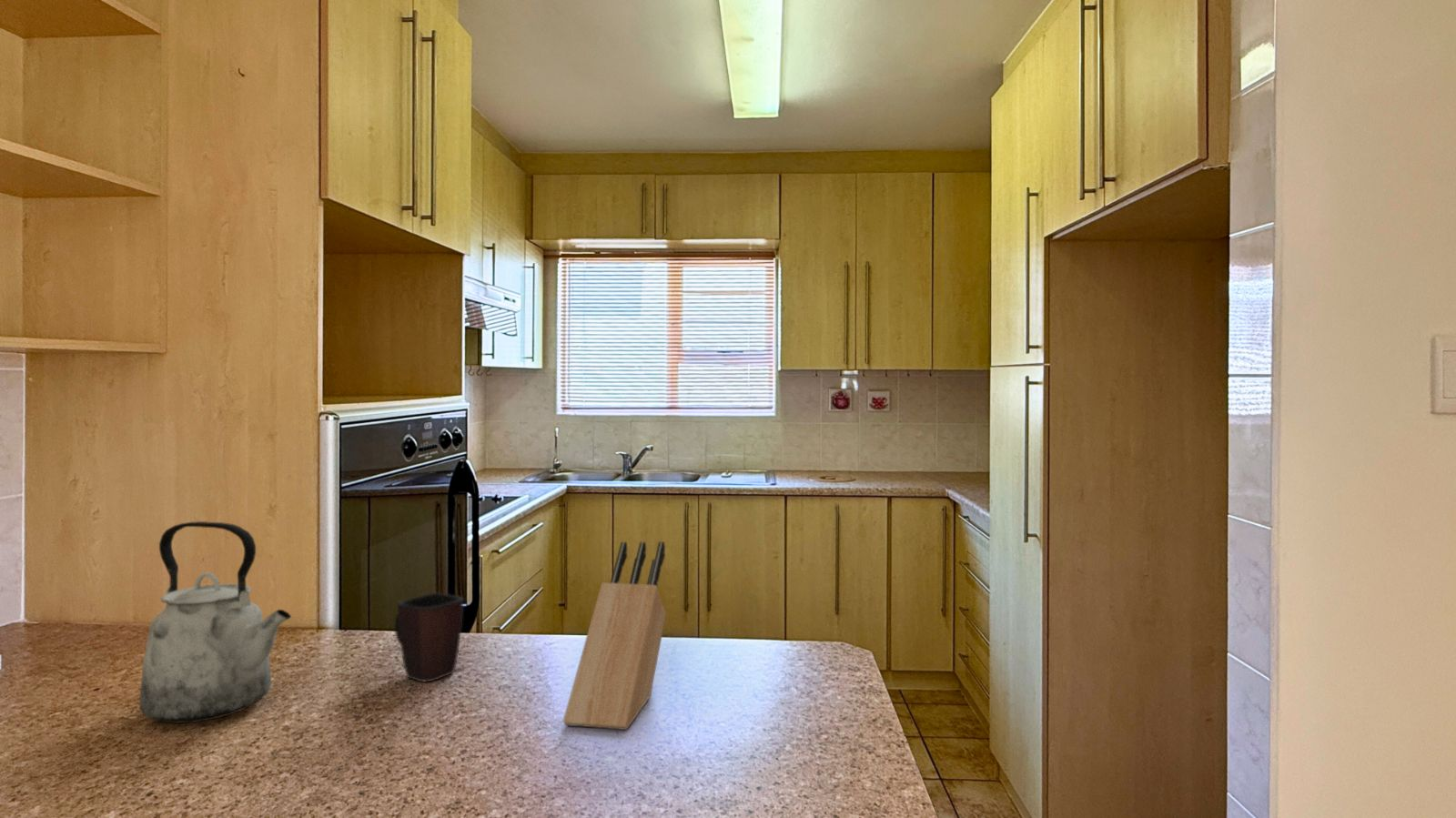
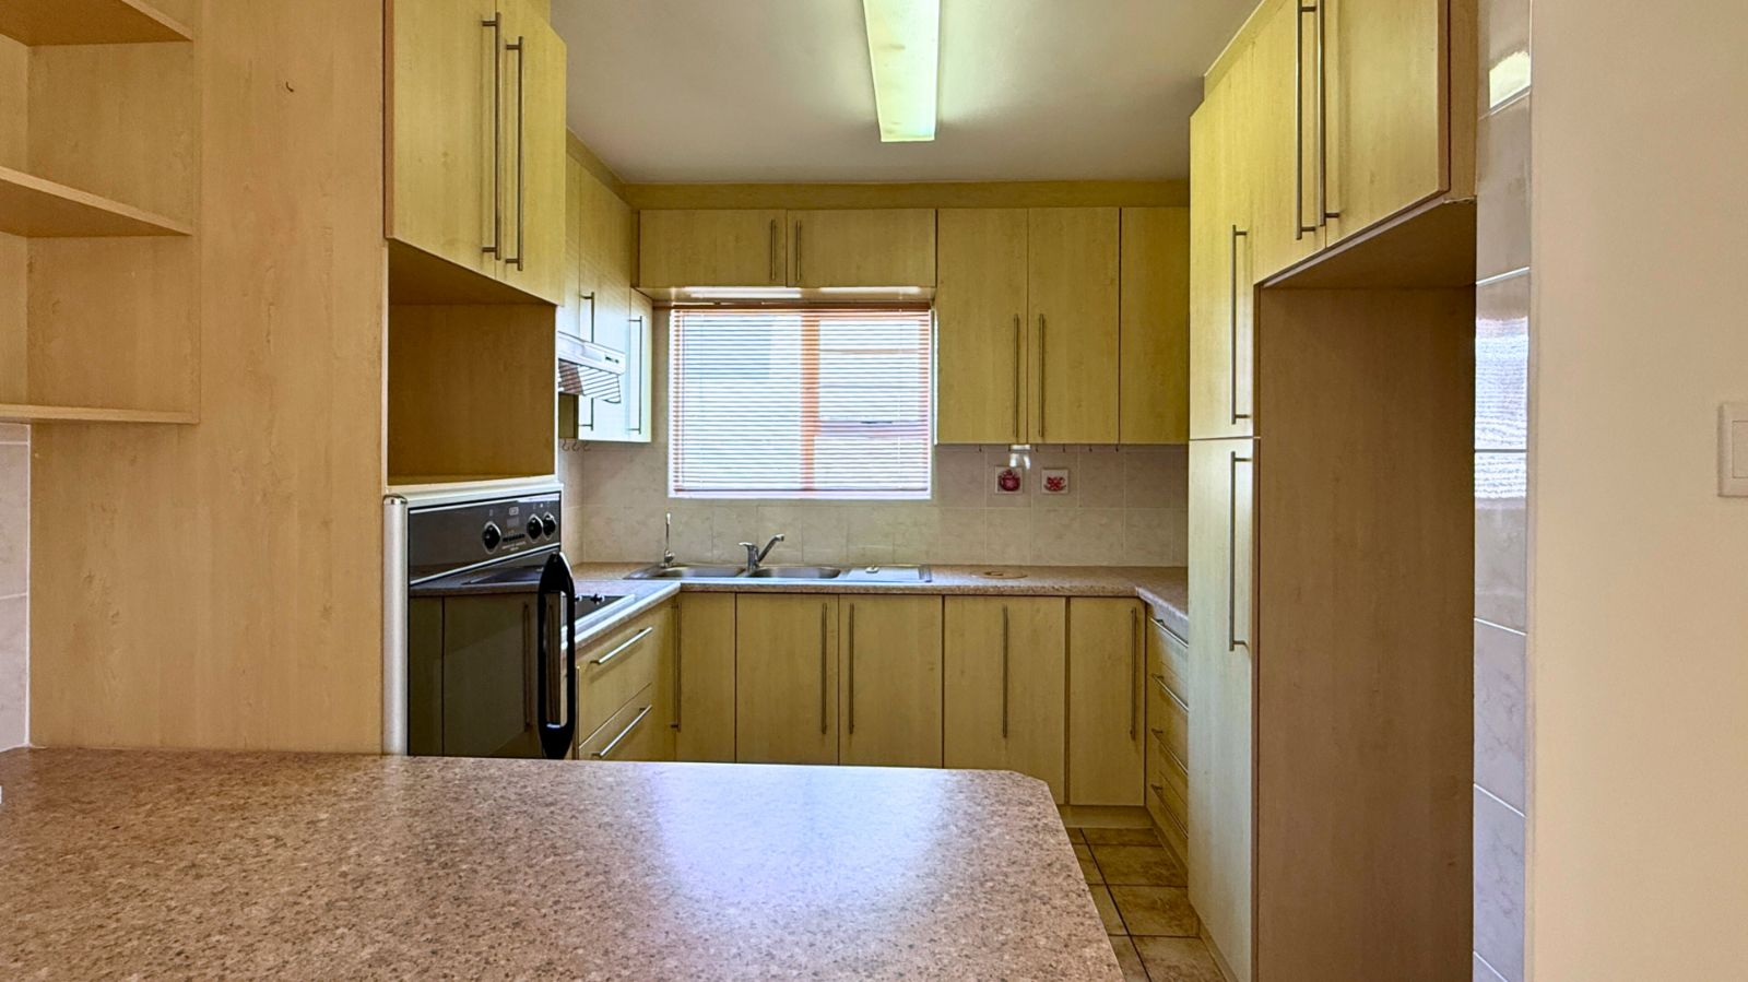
- knife block [561,540,667,731]
- kettle [138,520,292,724]
- mug [394,592,464,682]
